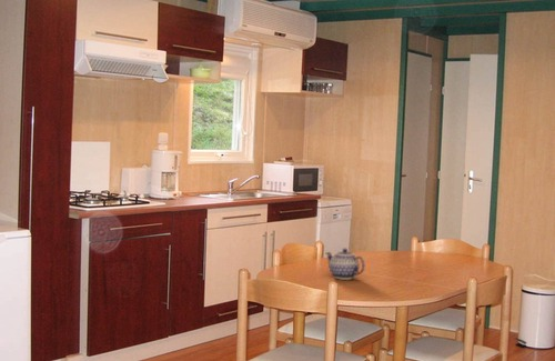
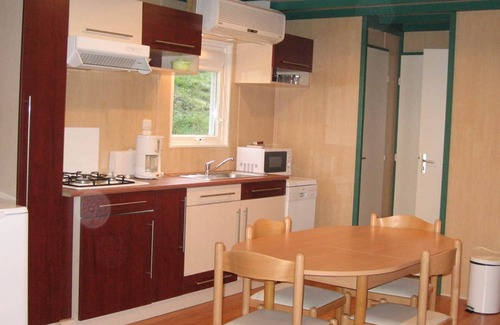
- teapot [325,248,366,281]
